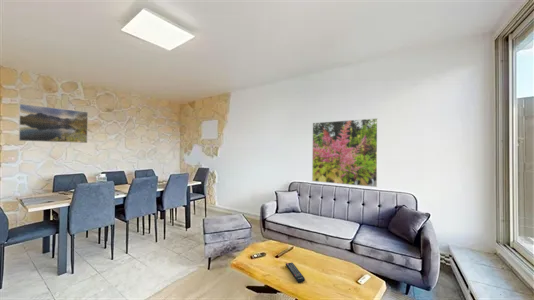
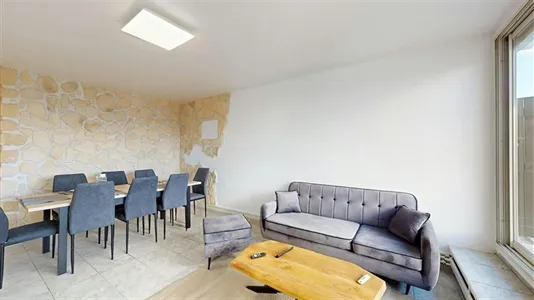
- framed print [18,103,89,144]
- remote control [285,262,306,283]
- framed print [311,117,379,188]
